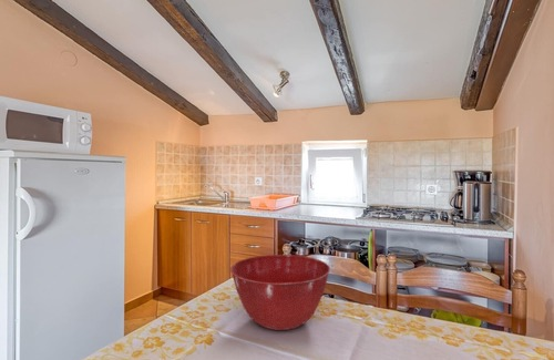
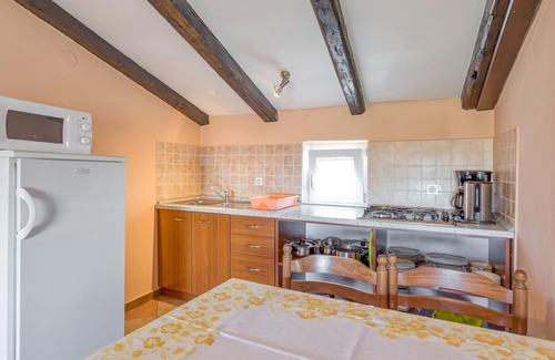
- mixing bowl [229,254,331,331]
